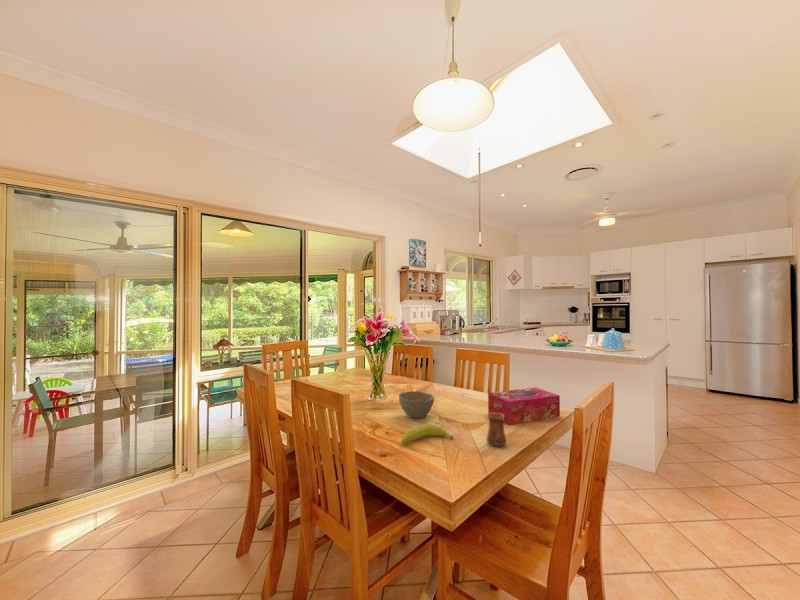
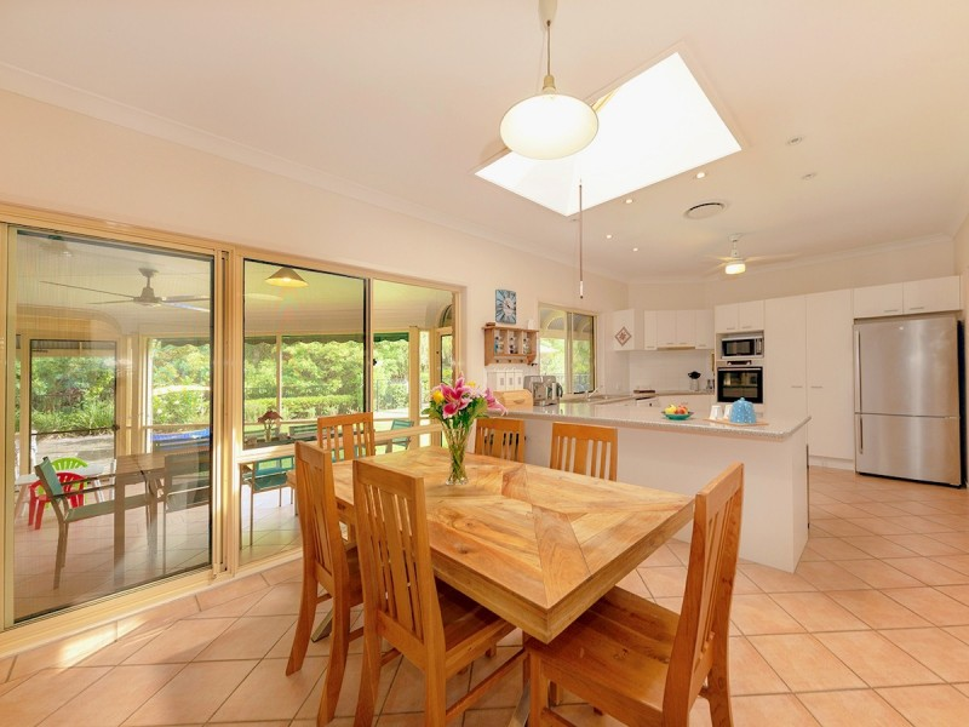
- tissue box [487,387,561,425]
- bowl [398,390,435,419]
- fruit [400,424,454,445]
- cup [486,413,508,448]
